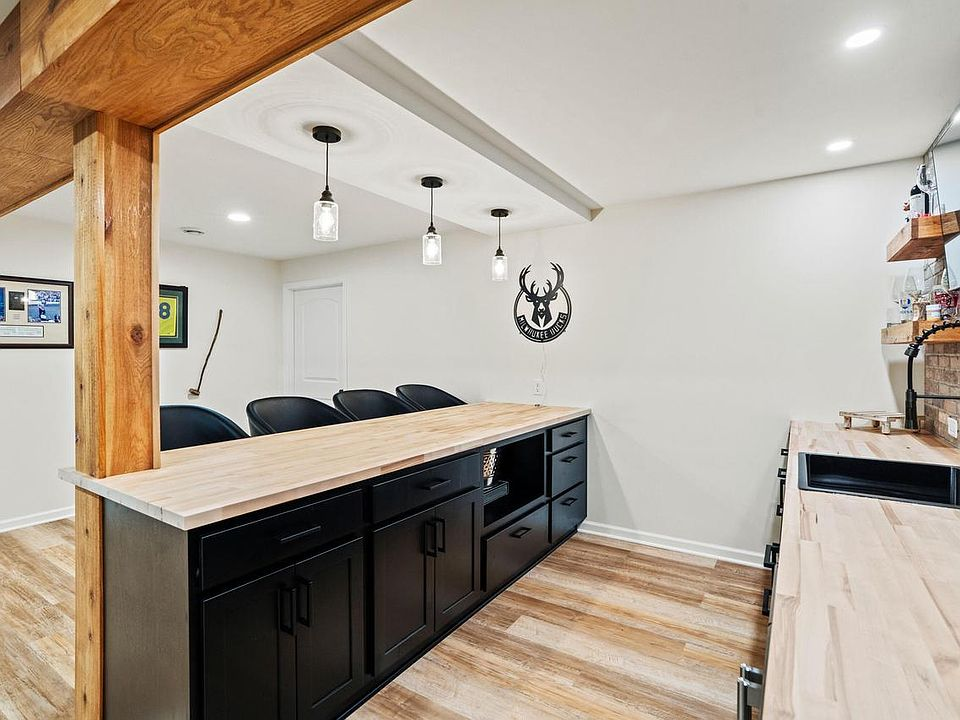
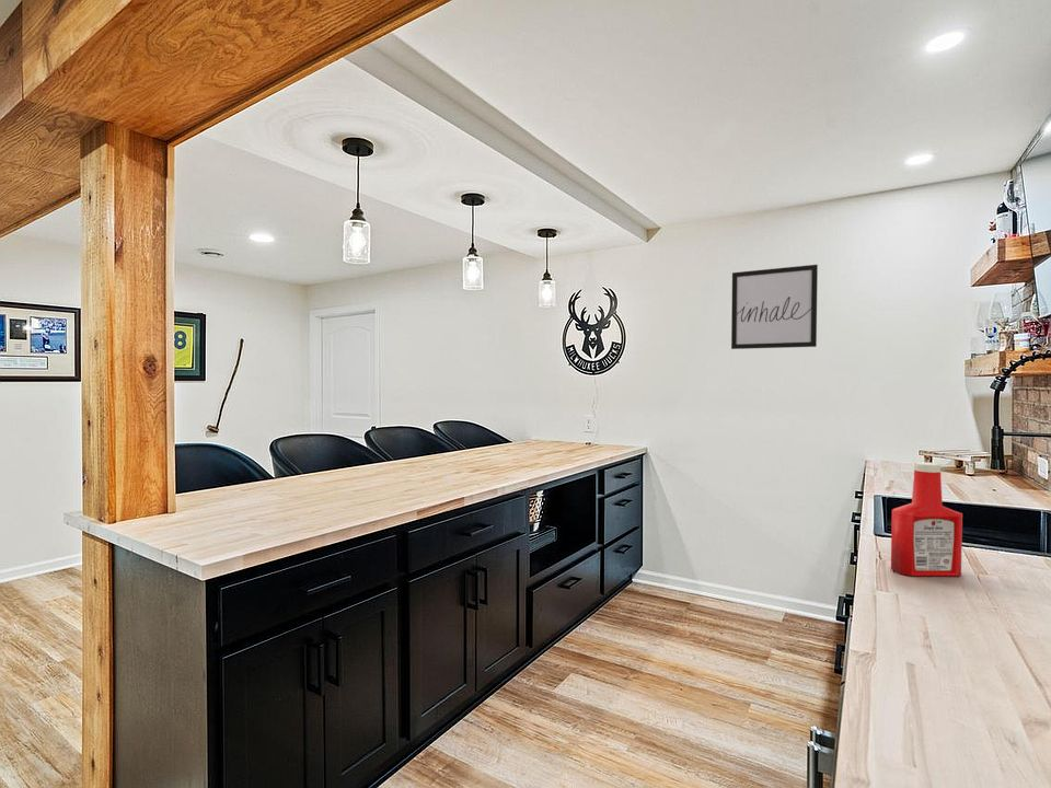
+ wall art [730,264,819,350]
+ soap bottle [890,461,963,577]
